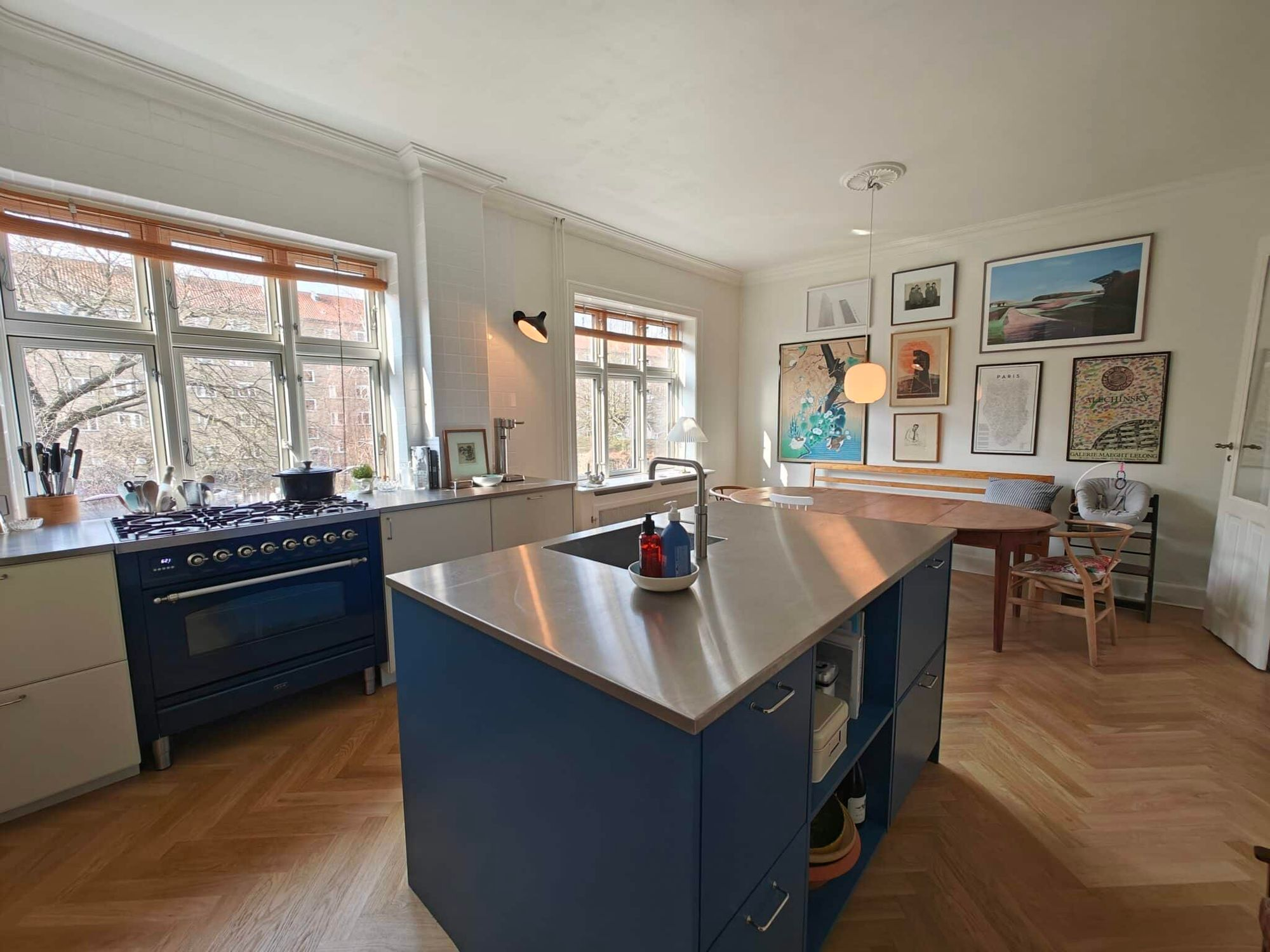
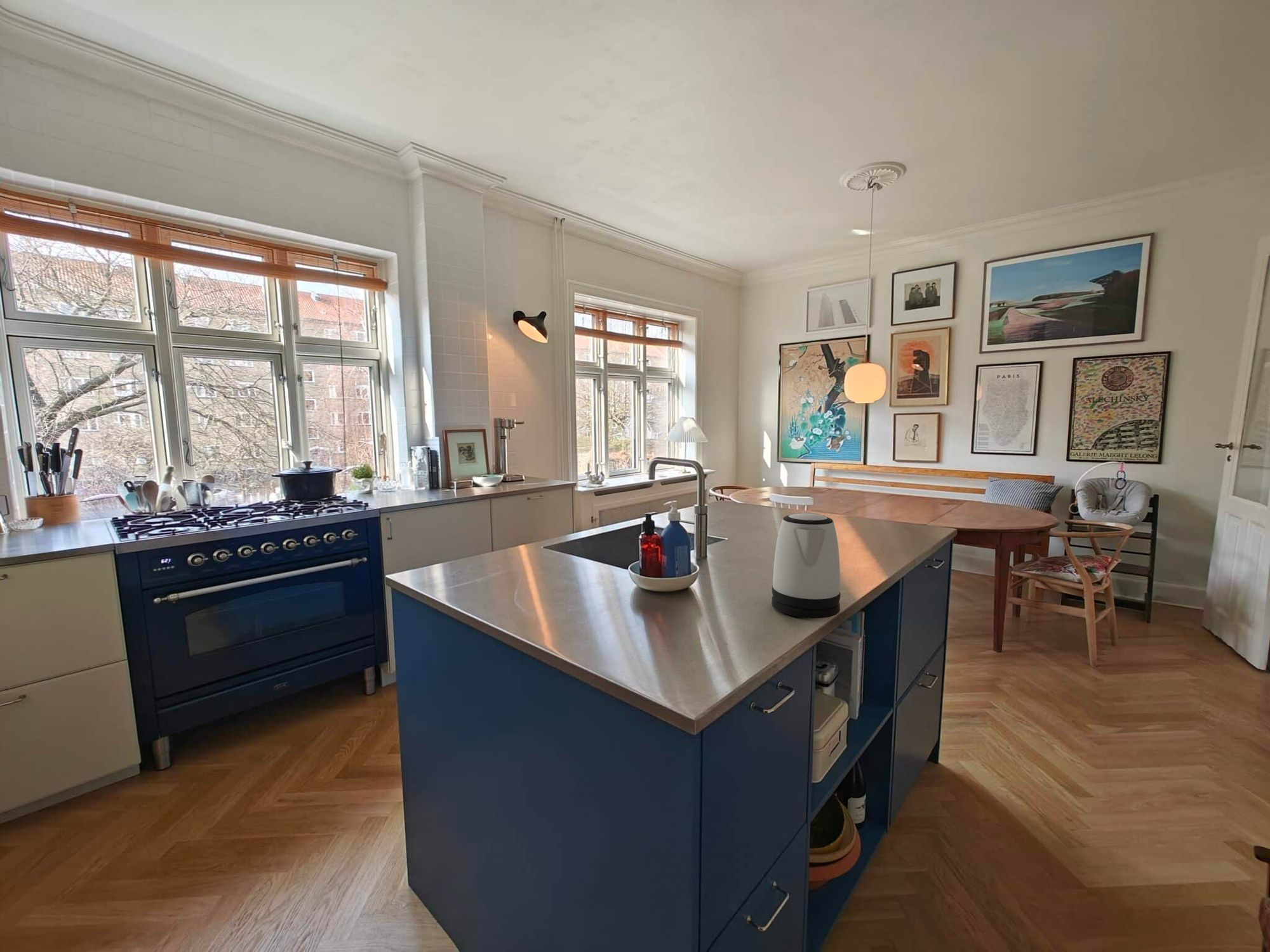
+ kettle [771,512,841,619]
